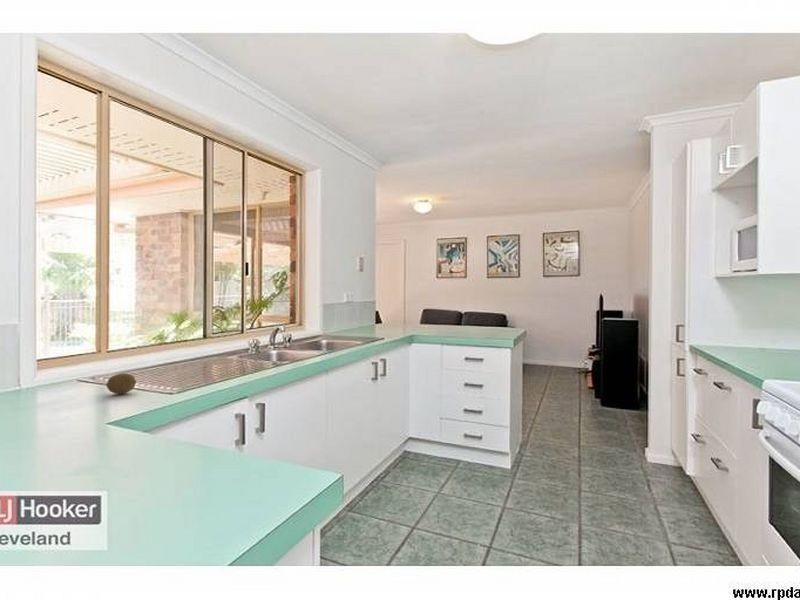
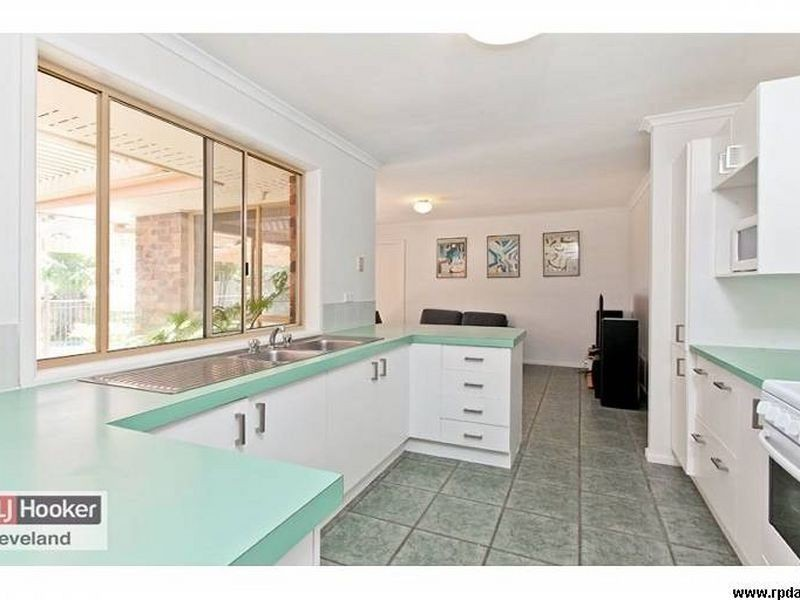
- fruit [105,372,137,395]
